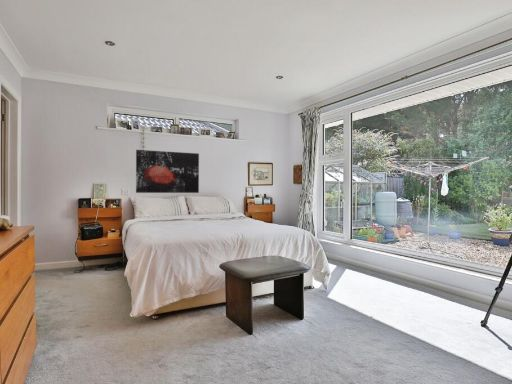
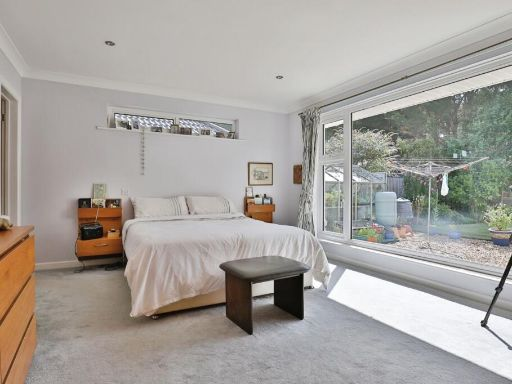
- wall art [135,149,200,194]
